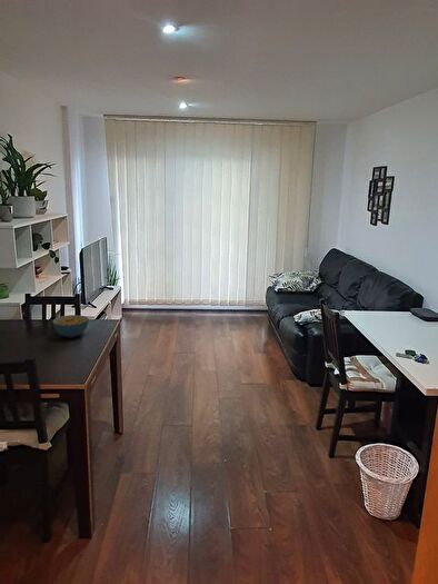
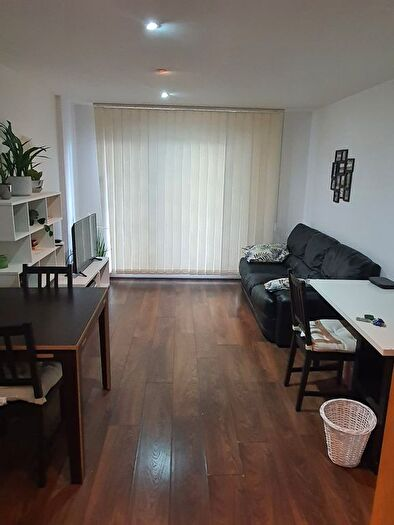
- cereal bowl [51,314,90,338]
